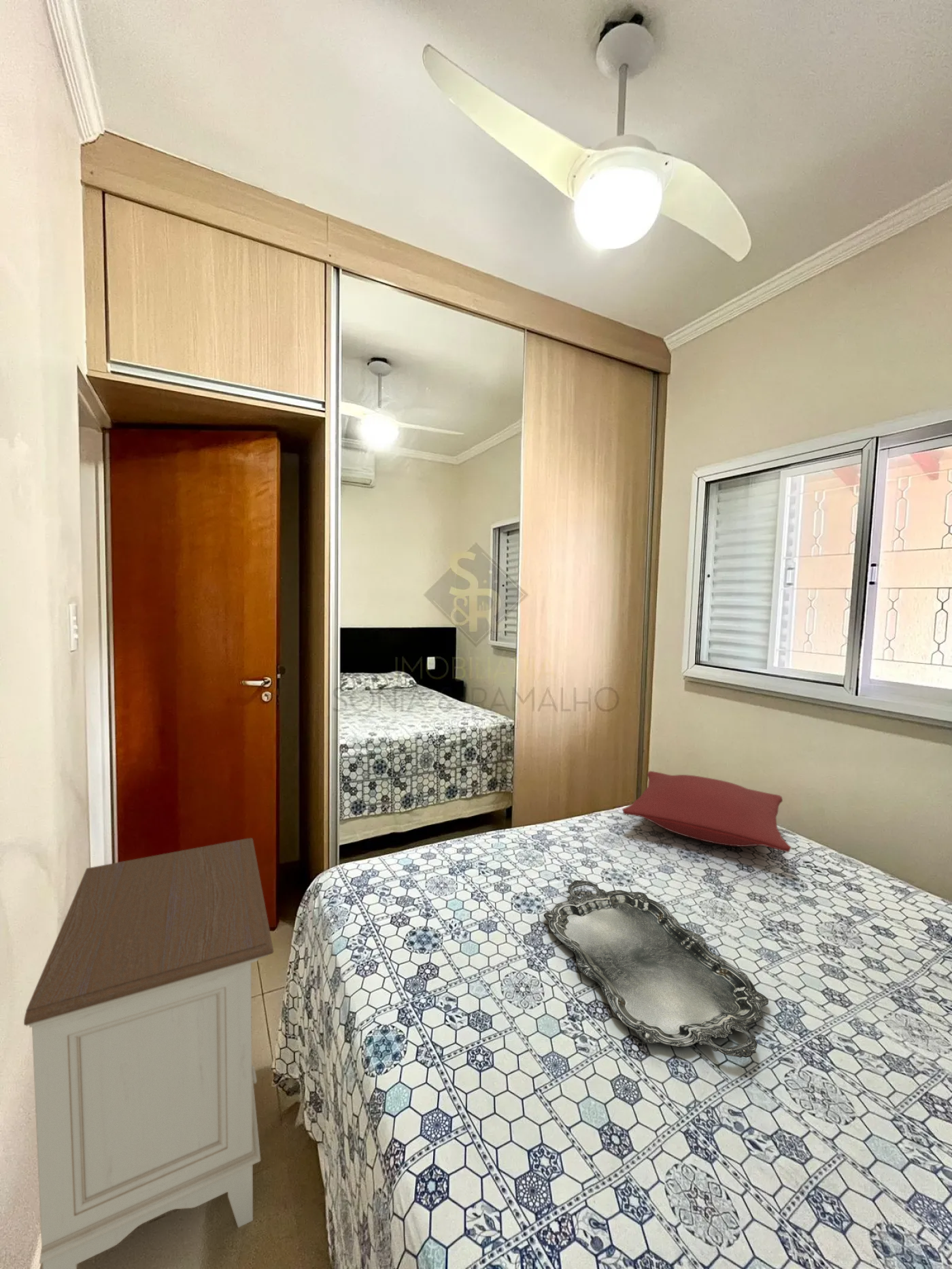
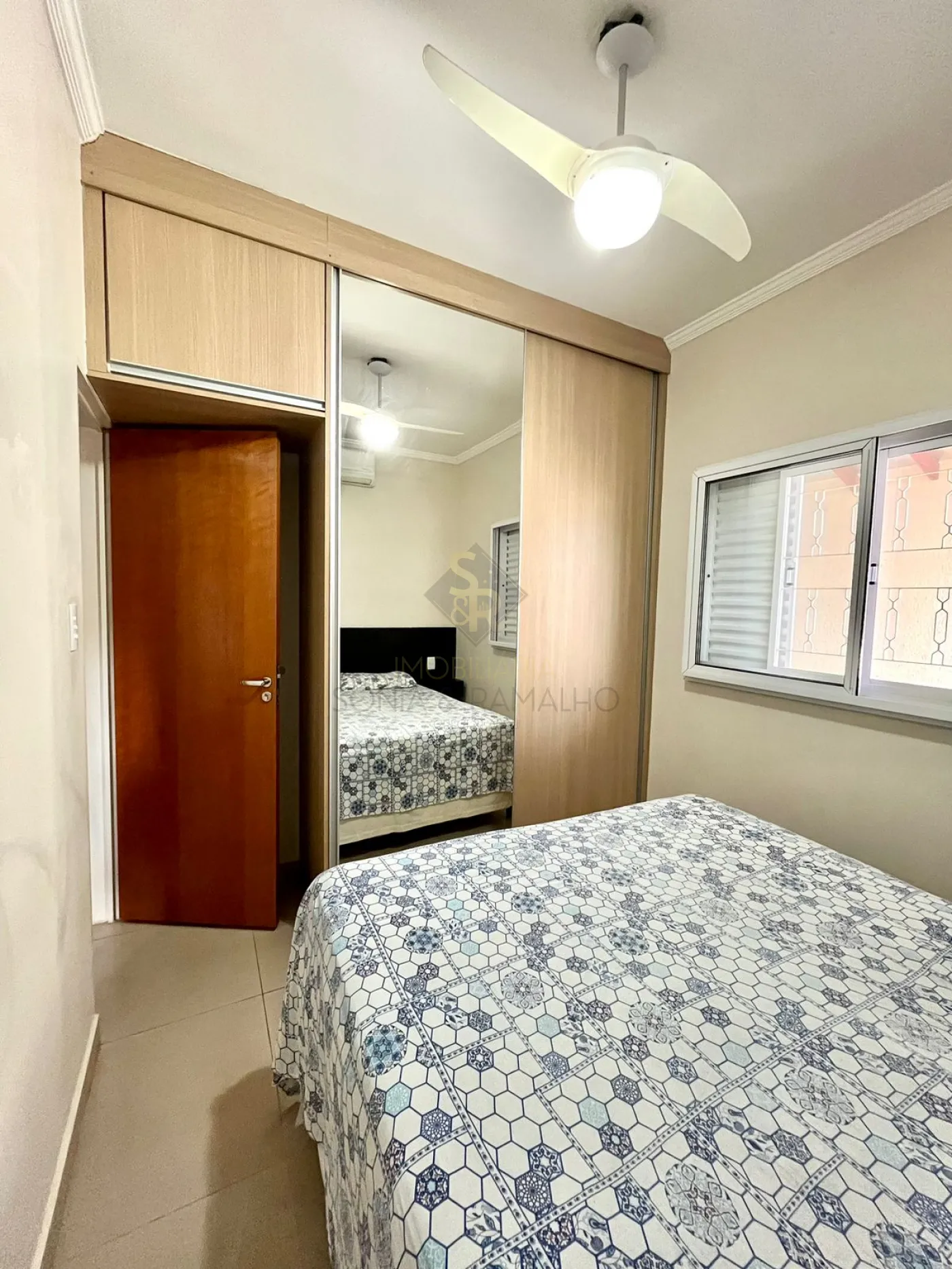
- pillow [622,771,792,853]
- serving tray [543,879,769,1058]
- nightstand [23,837,274,1269]
